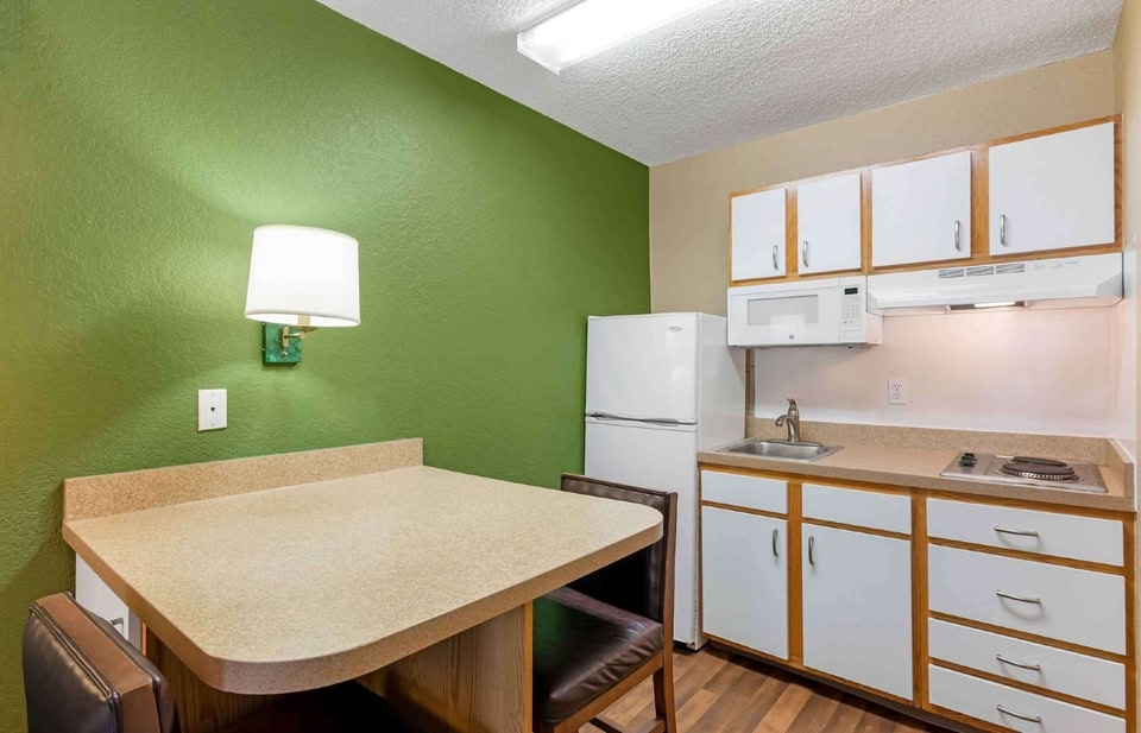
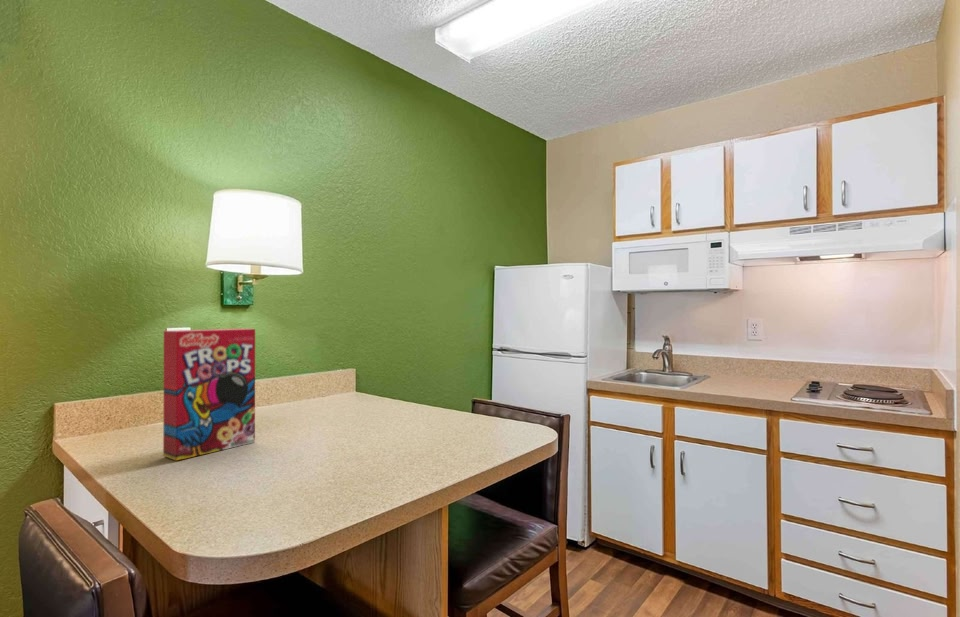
+ cereal box [162,328,256,461]
